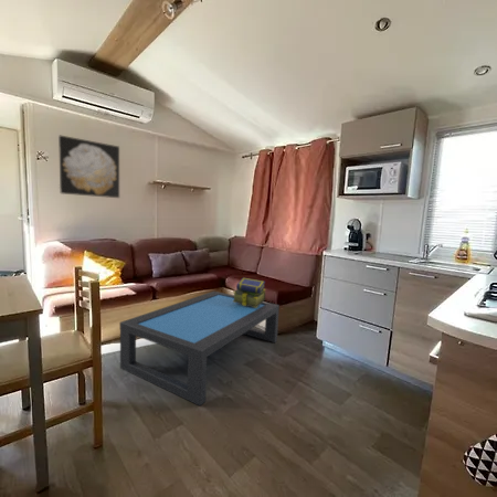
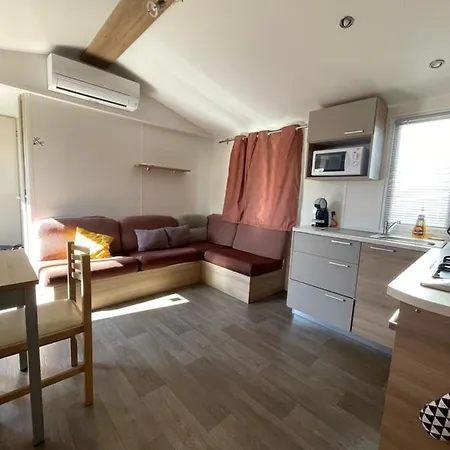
- wall art [57,135,120,199]
- stack of books [232,276,267,308]
- coffee table [119,290,281,406]
